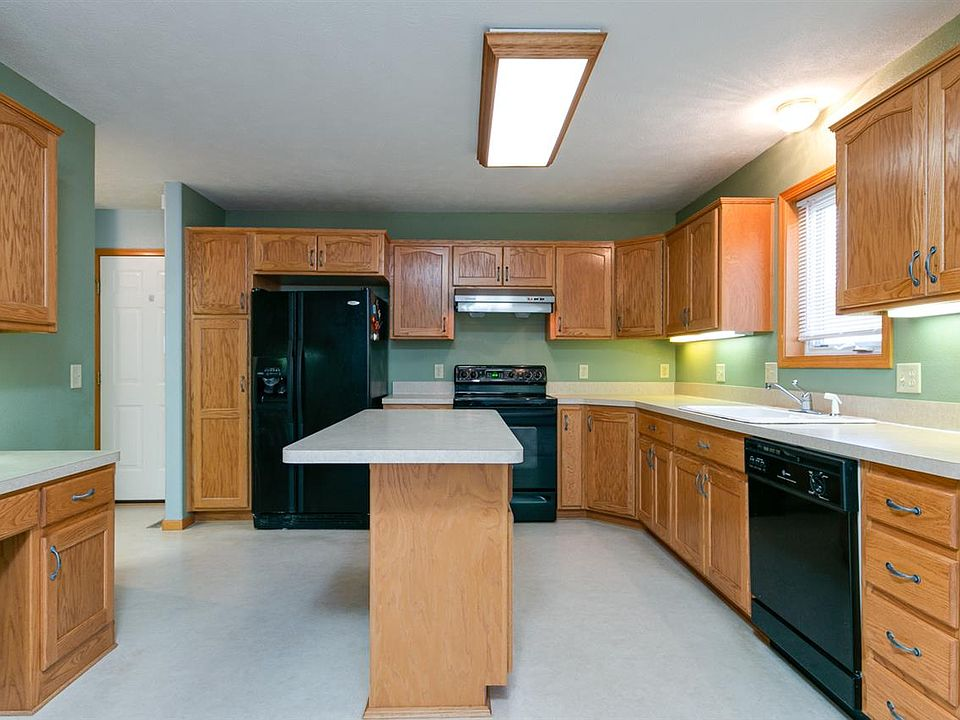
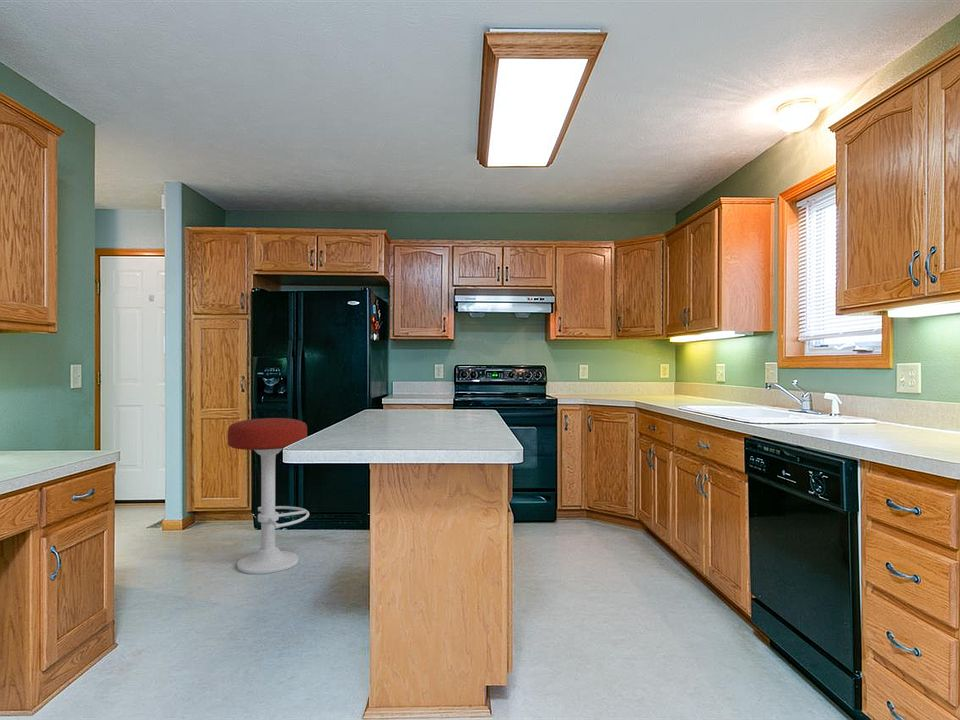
+ bar stool [227,417,310,575]
